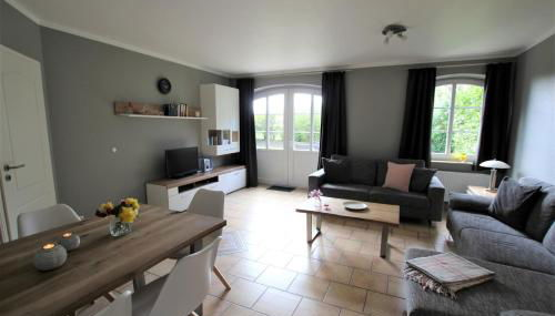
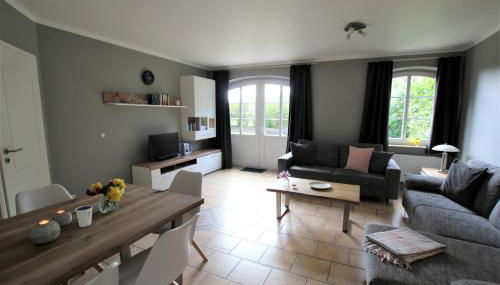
+ dixie cup [74,204,94,228]
